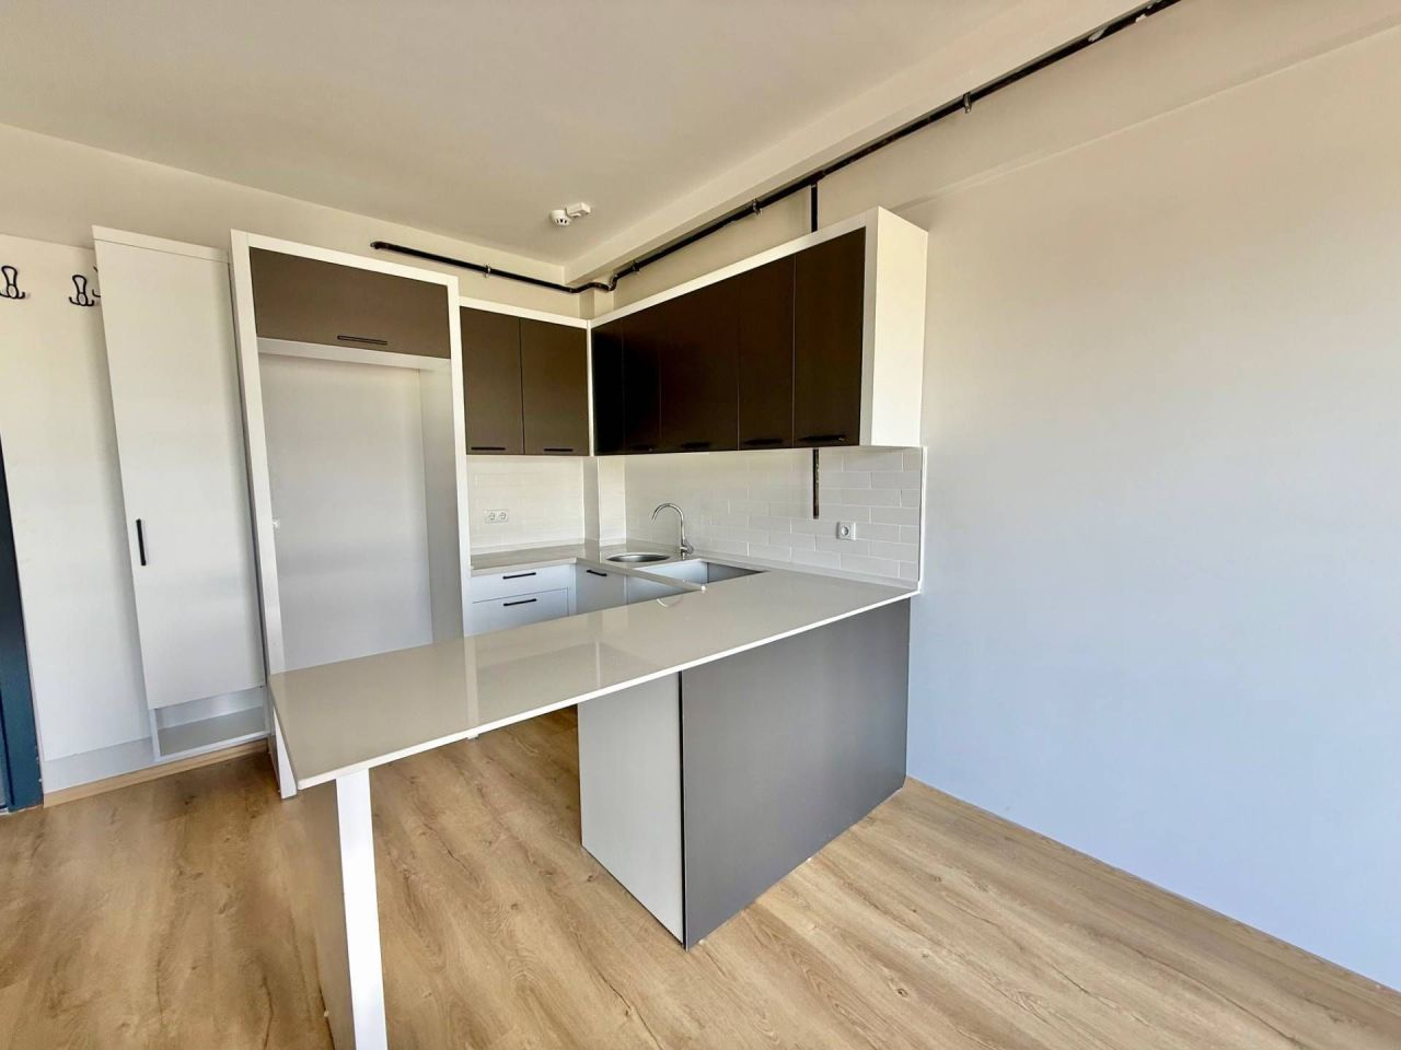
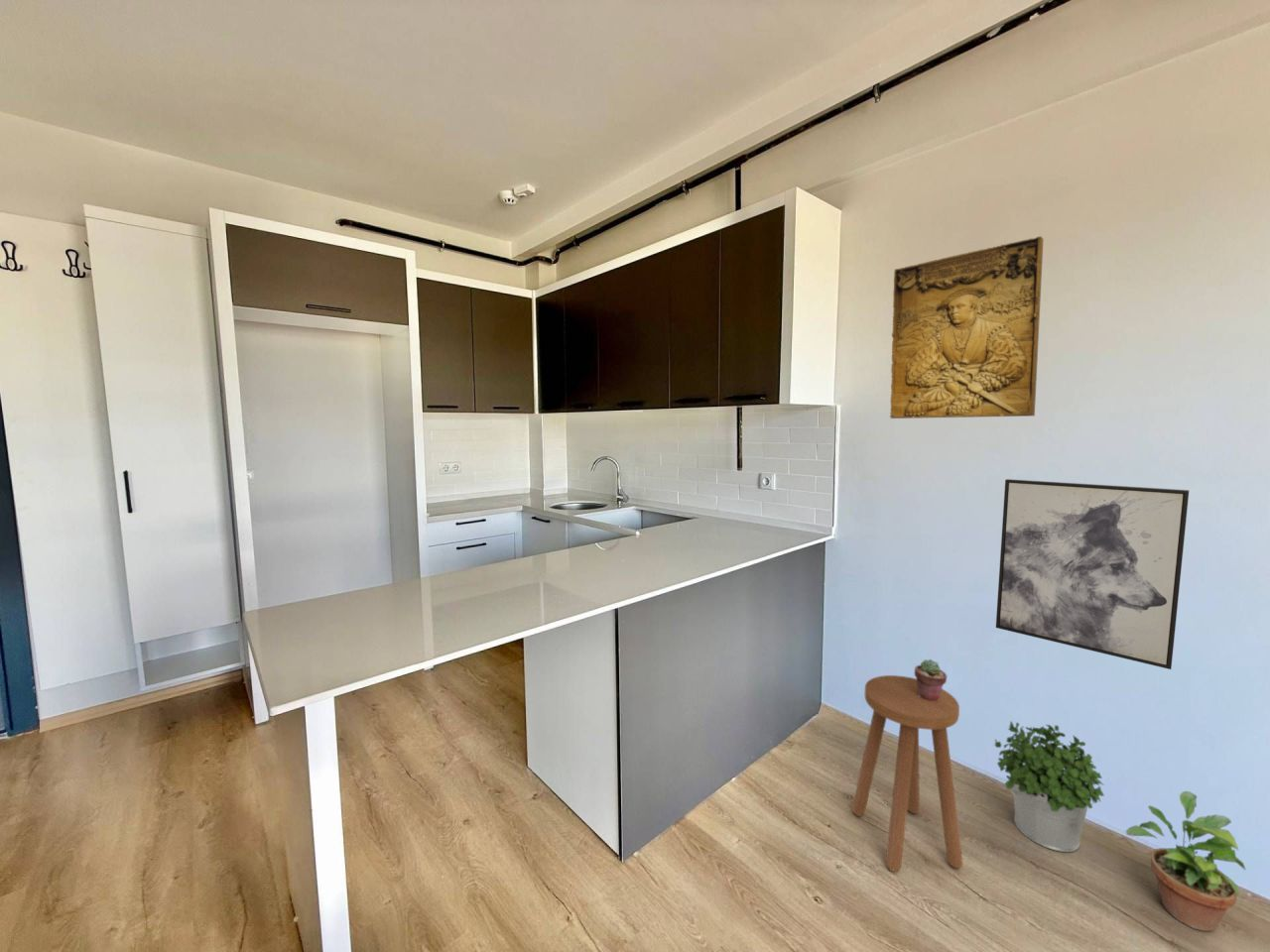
+ wall art [995,478,1190,670]
+ stool [851,674,964,873]
+ potted succulent [914,658,948,701]
+ potted plant [1125,790,1247,932]
+ potted plant [992,720,1105,853]
+ relief panel [889,236,1045,419]
